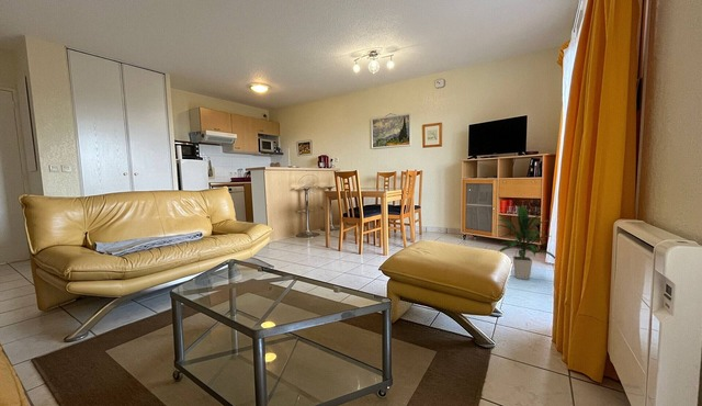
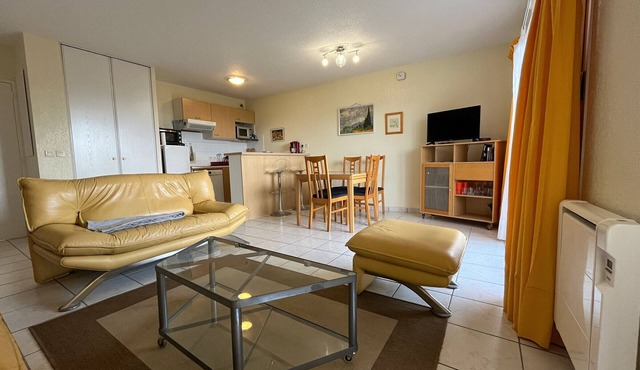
- indoor plant [496,204,556,280]
